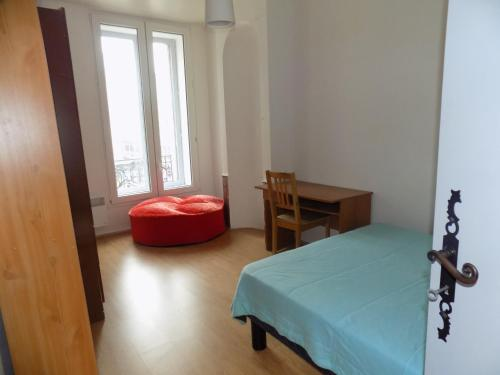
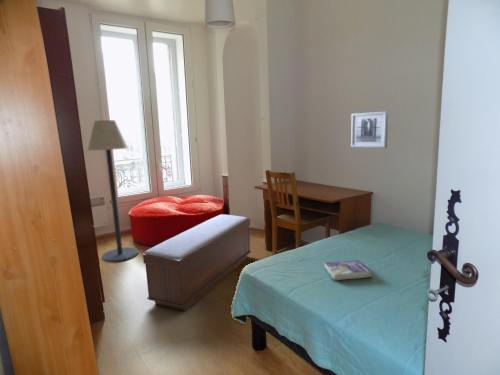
+ floor lamp [87,119,139,263]
+ bench [142,214,252,312]
+ wall art [350,110,389,149]
+ book [323,259,373,282]
